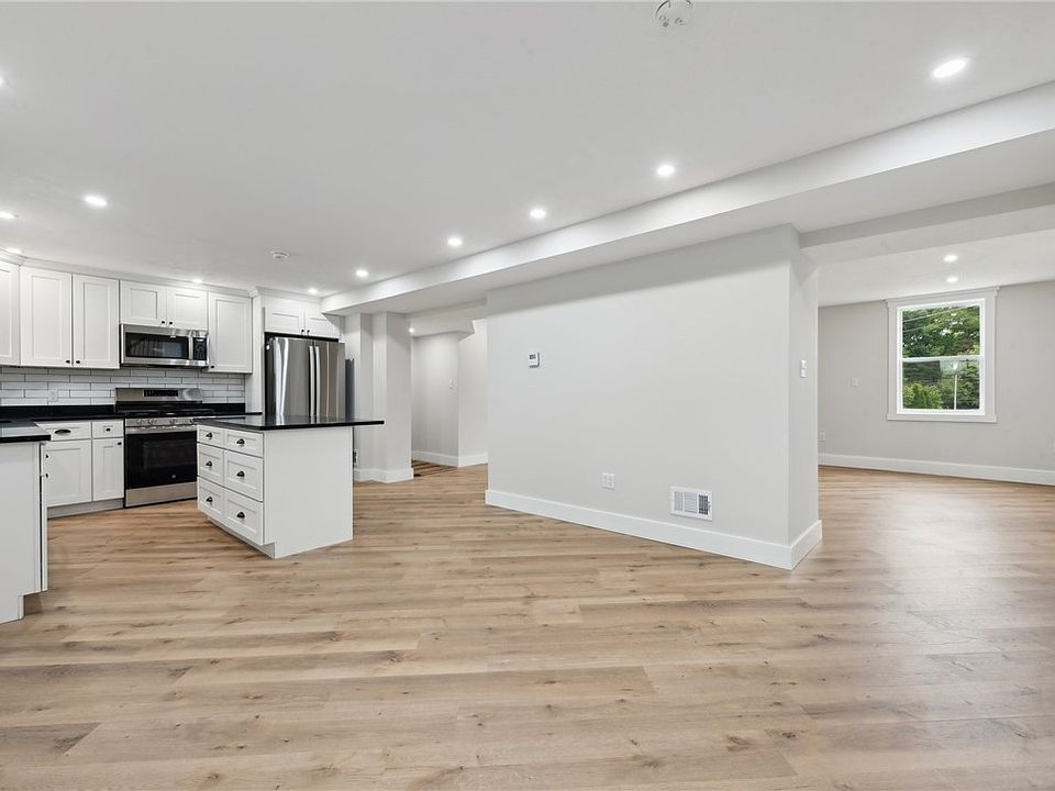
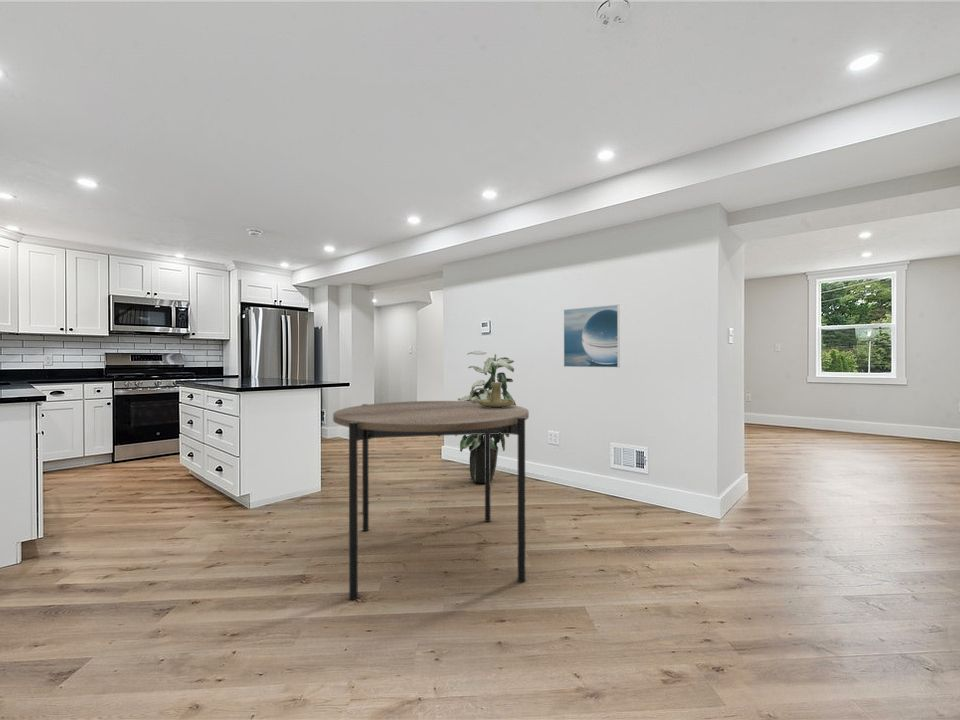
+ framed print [563,304,621,368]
+ candle holder [469,381,516,408]
+ dining table [332,400,530,601]
+ indoor plant [454,350,517,484]
